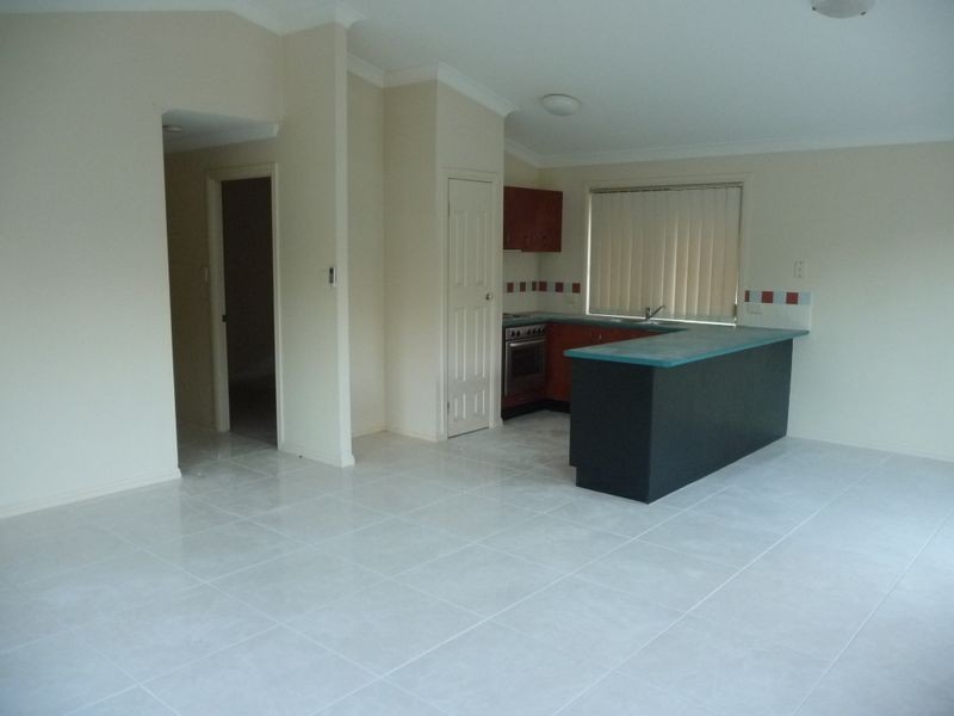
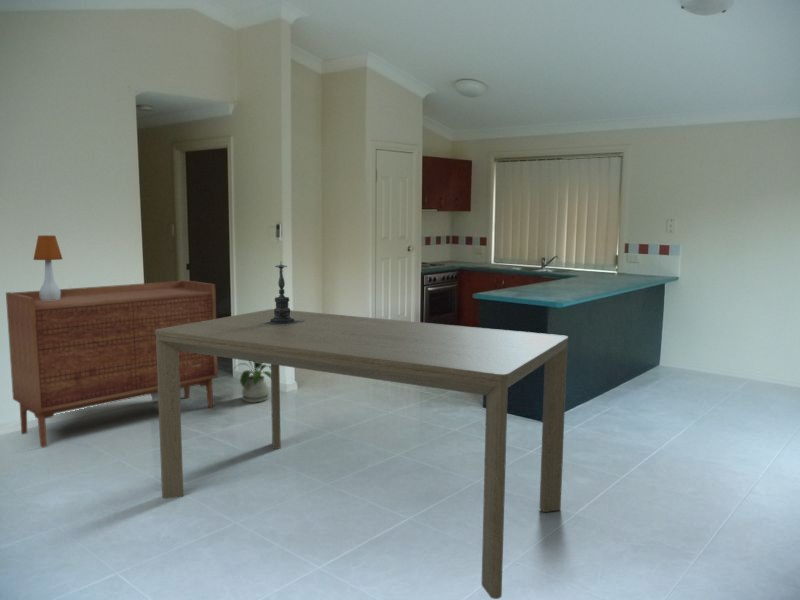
+ sideboard [5,279,219,448]
+ candle holder [261,262,302,326]
+ dining table [155,308,569,600]
+ table lamp [32,235,63,300]
+ house plant [232,361,271,404]
